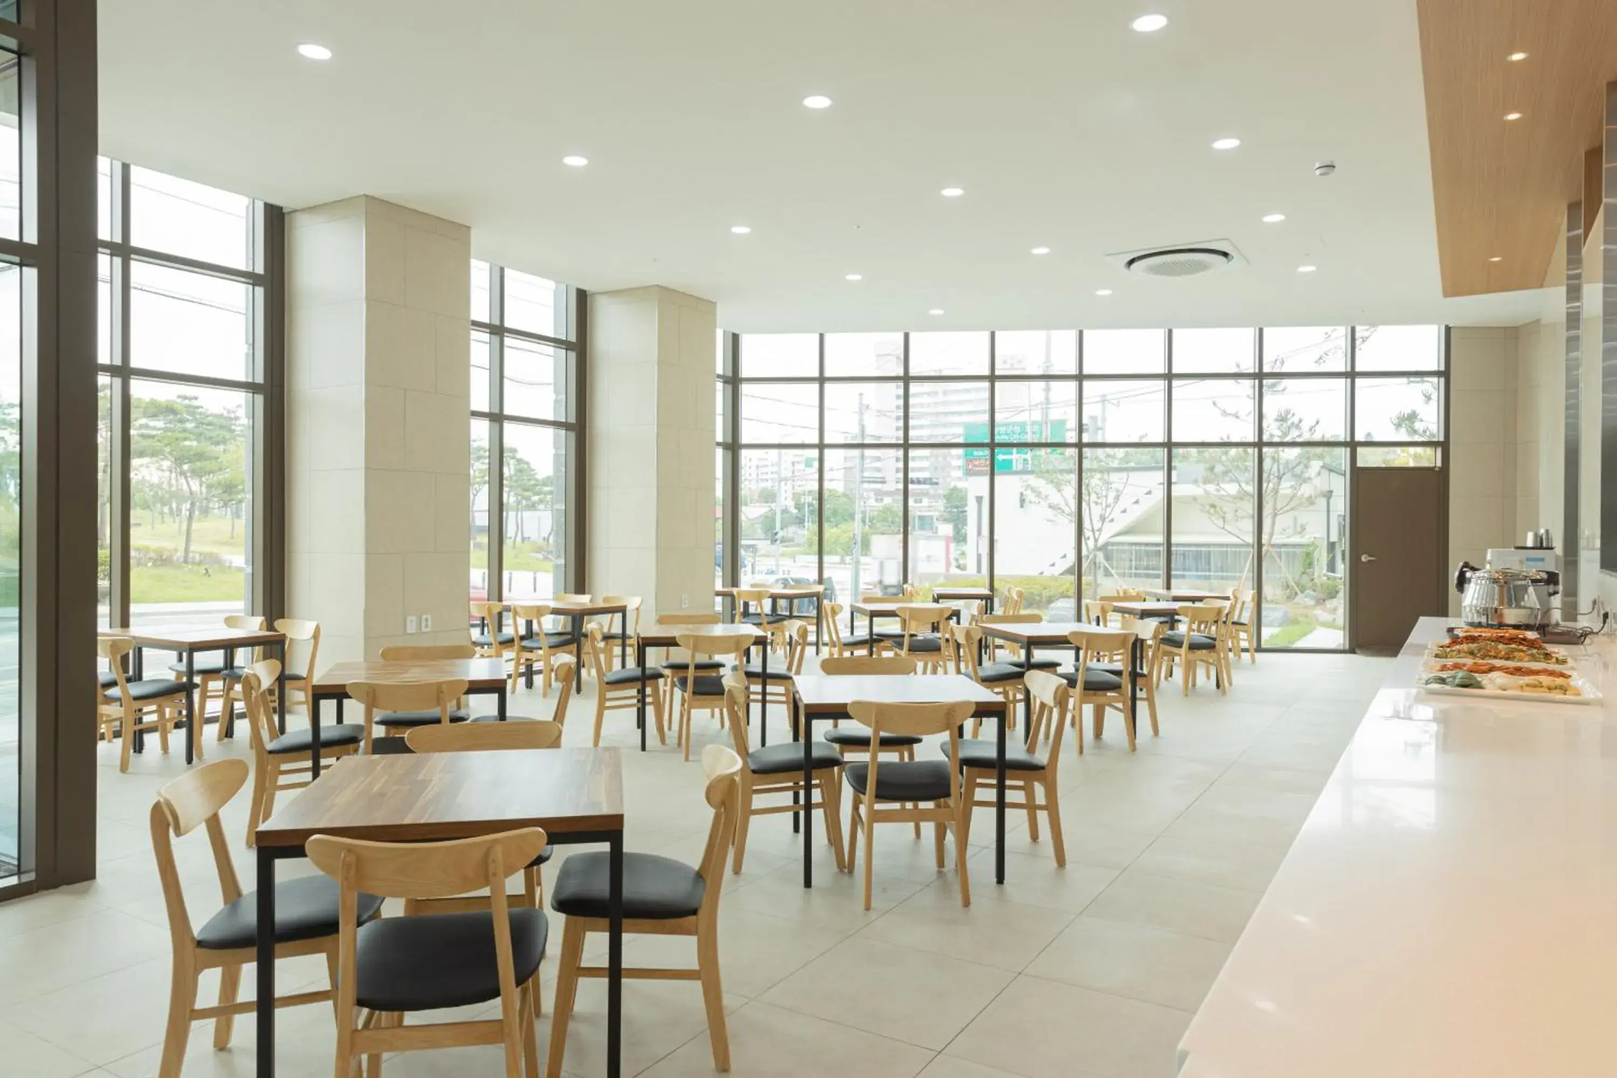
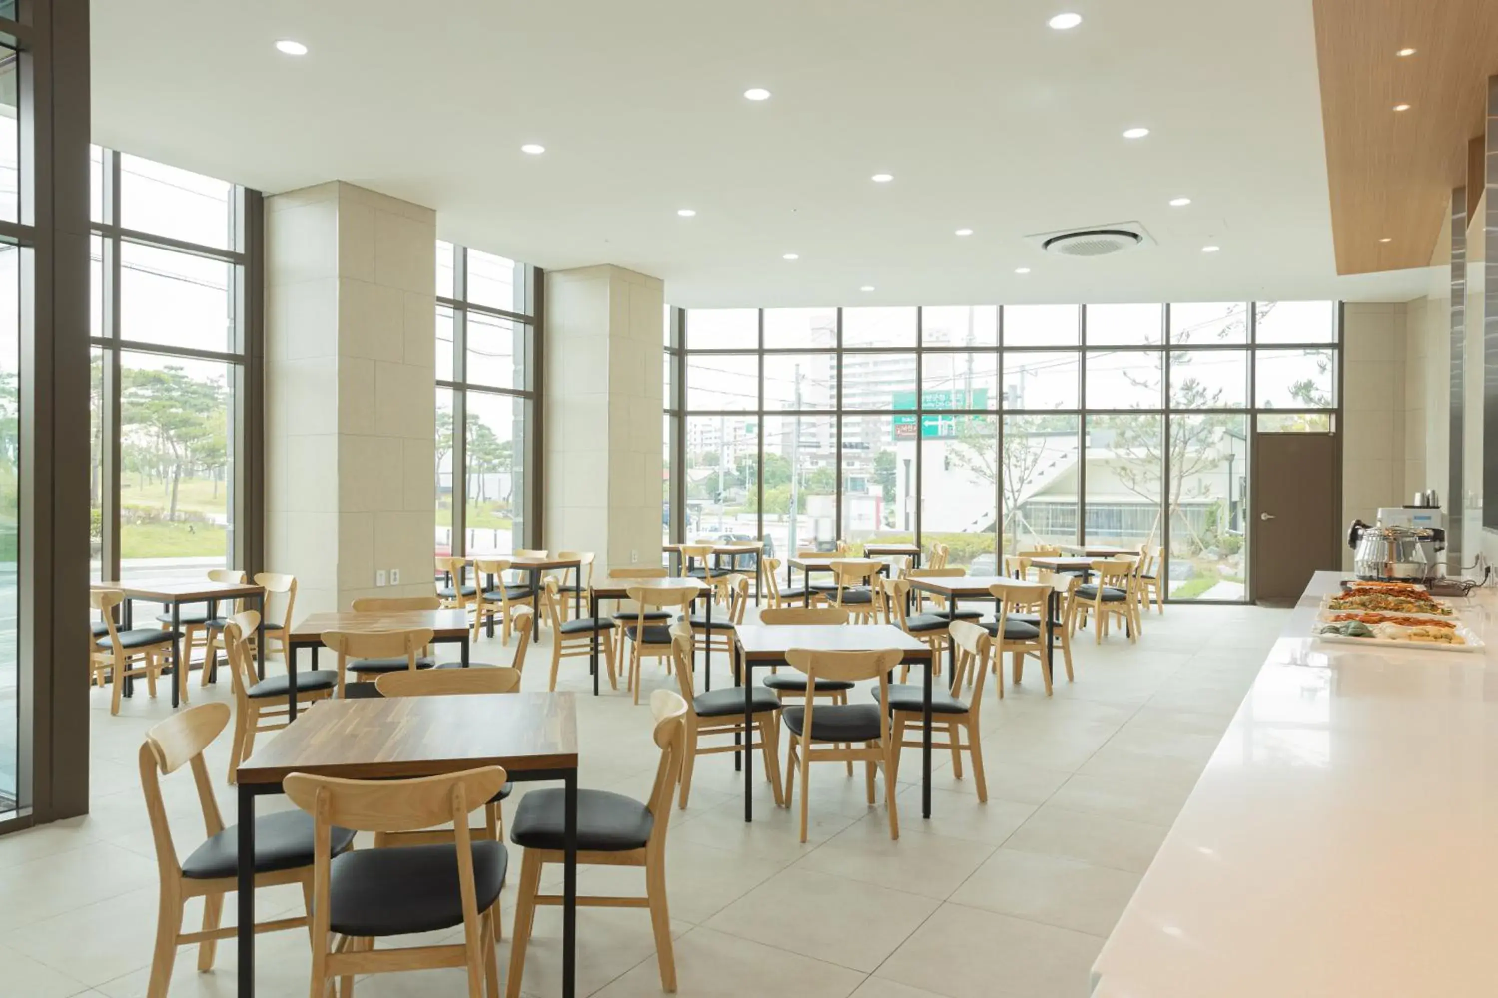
- smoke detector [1314,160,1337,177]
